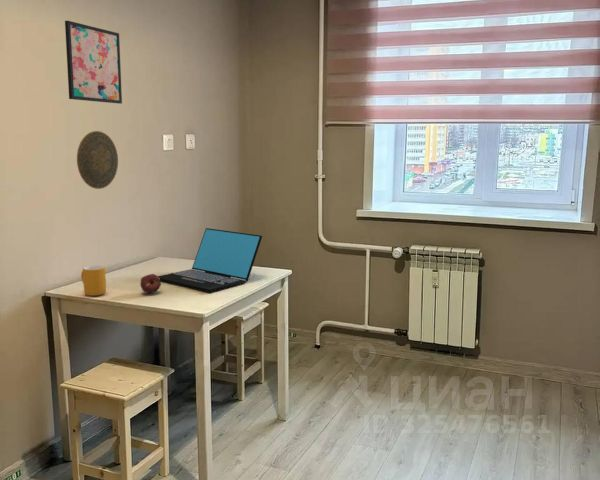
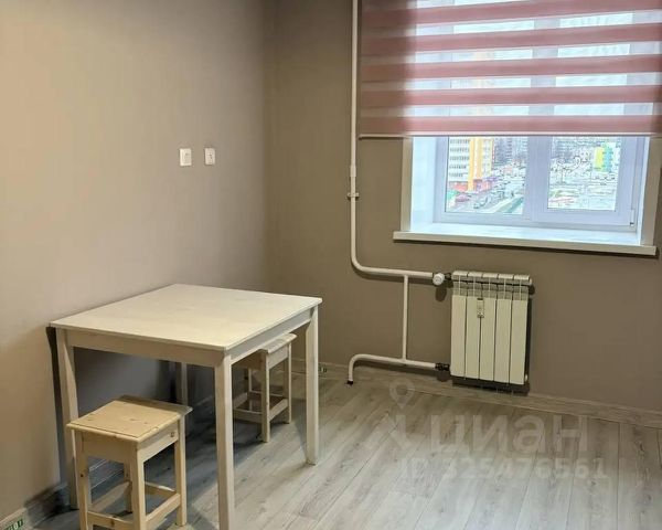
- decorative plate [76,130,119,190]
- wall art [64,20,123,105]
- apple [139,273,162,294]
- mug [80,265,107,297]
- laptop [158,227,263,293]
